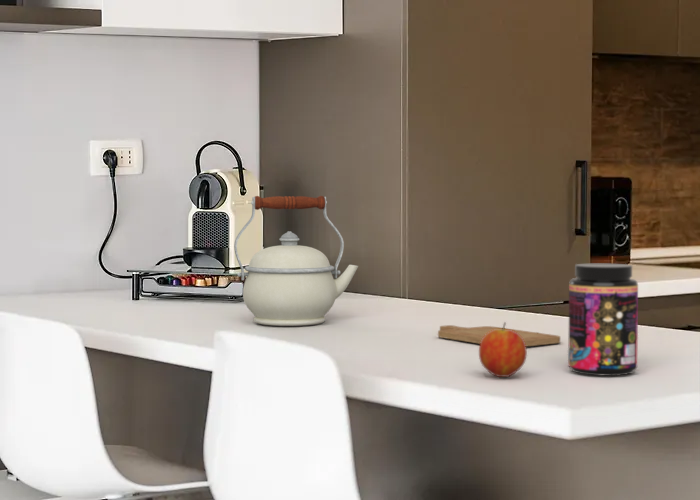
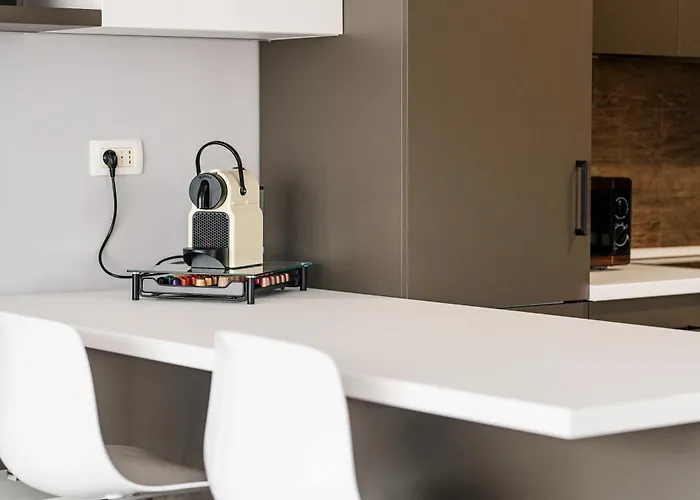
- jar [567,263,639,377]
- kettle [233,195,359,327]
- chopping board [437,324,561,347]
- fruit [478,321,528,378]
